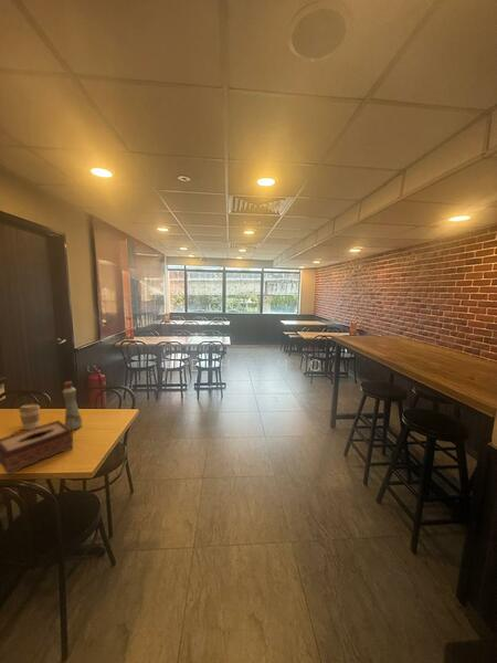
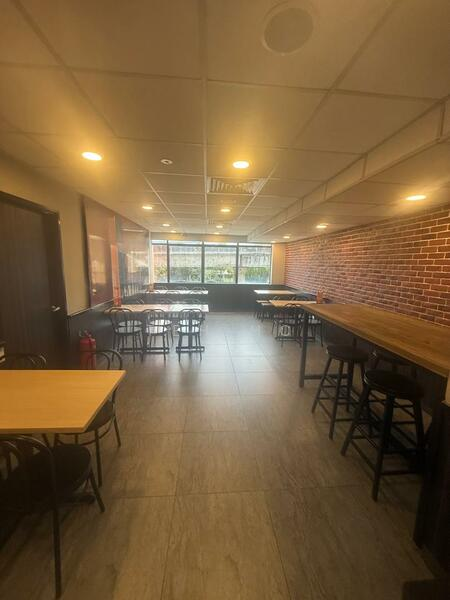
- tissue box [0,419,74,476]
- bottle [62,380,84,431]
- coffee cup [18,403,41,431]
